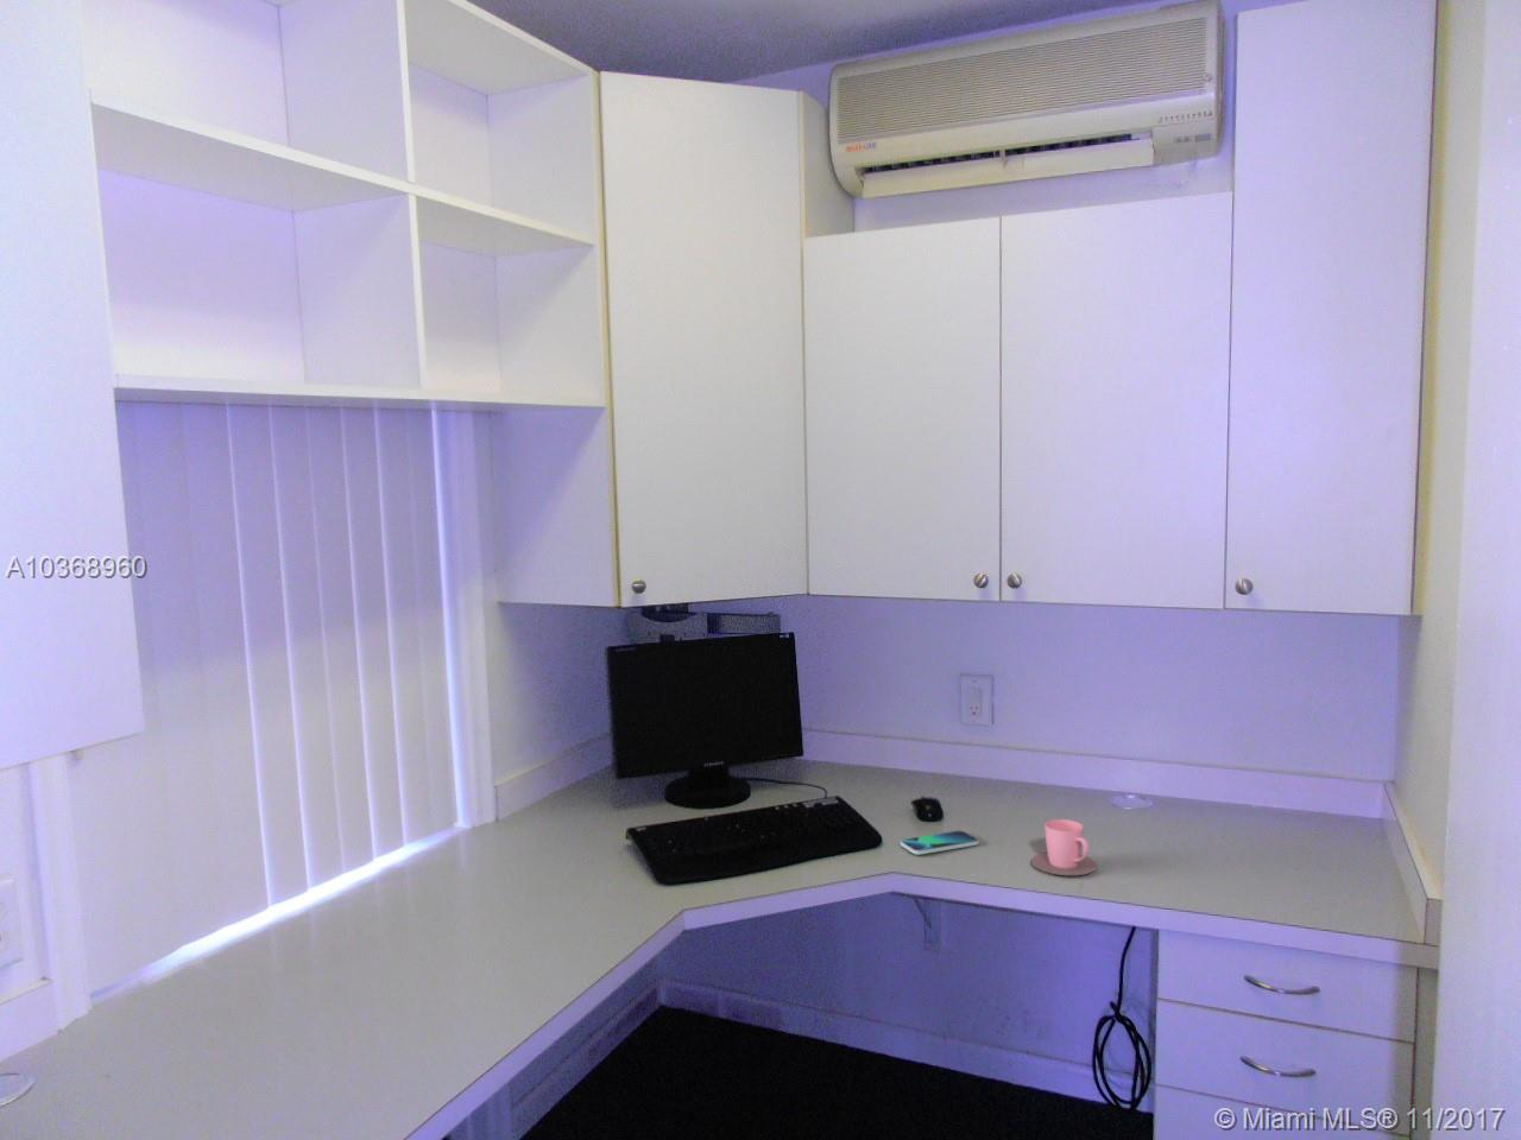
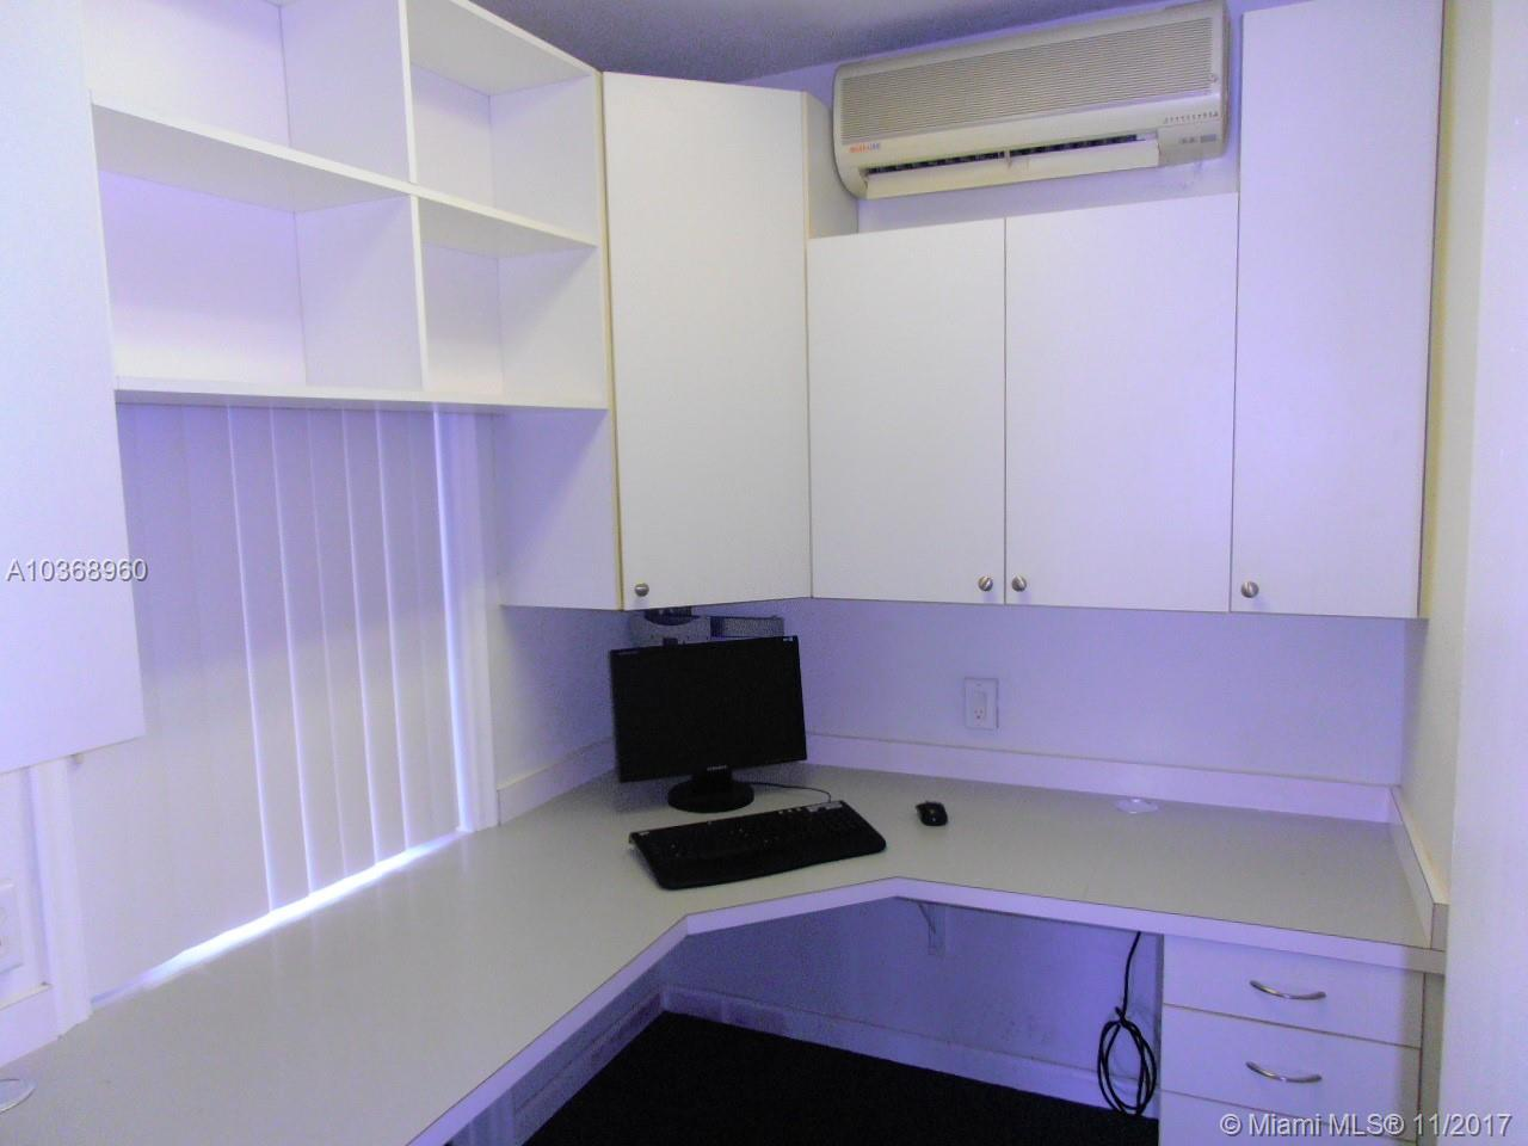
- cup [1030,818,1098,877]
- smartphone [899,830,980,855]
